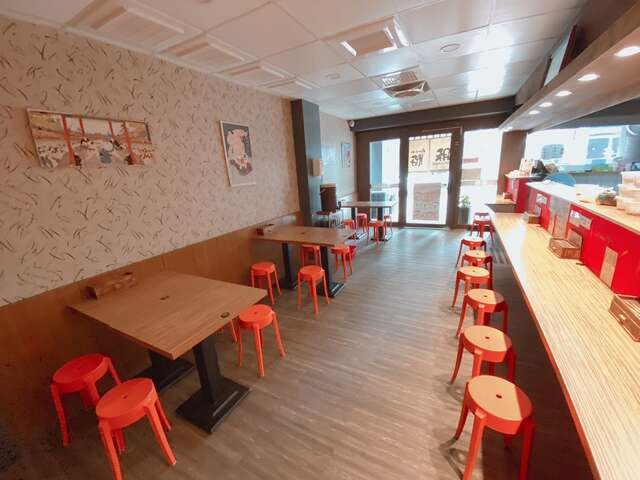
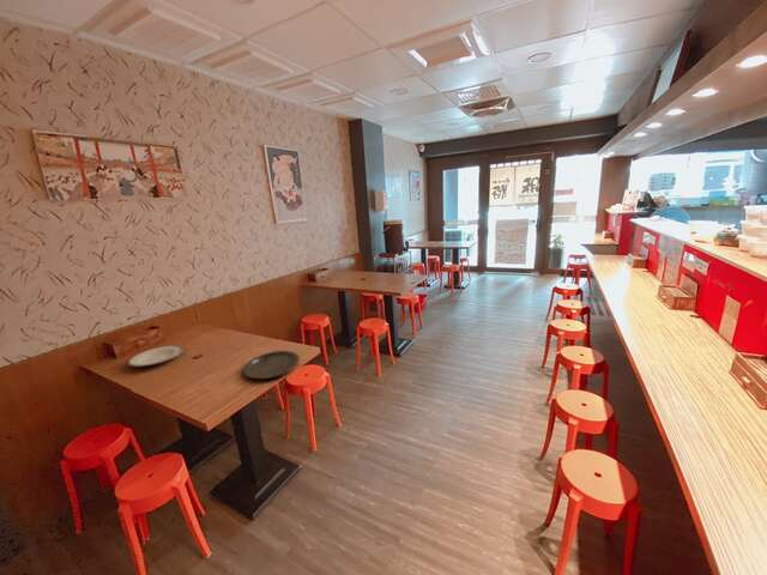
+ plate [127,344,183,368]
+ plate [242,350,301,380]
